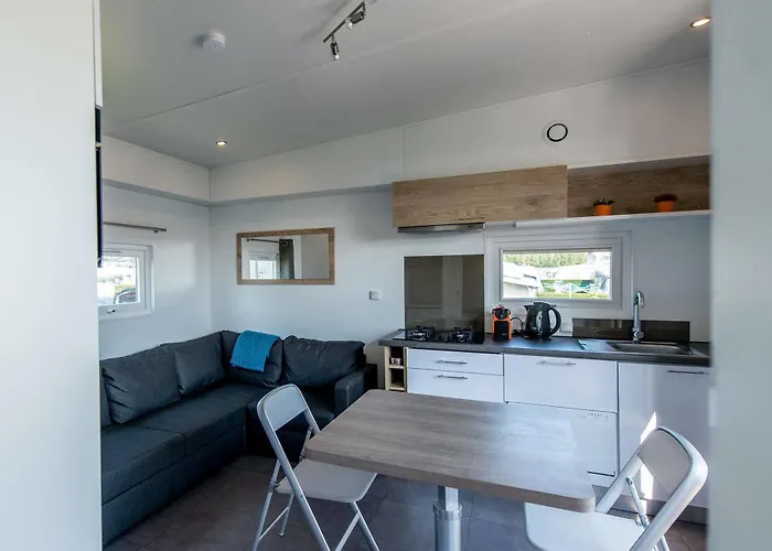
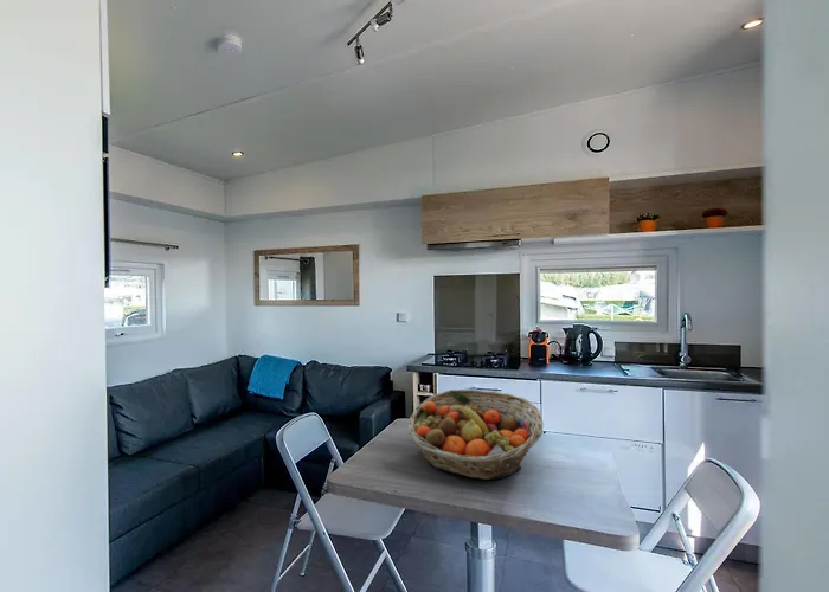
+ fruit basket [407,388,545,481]
